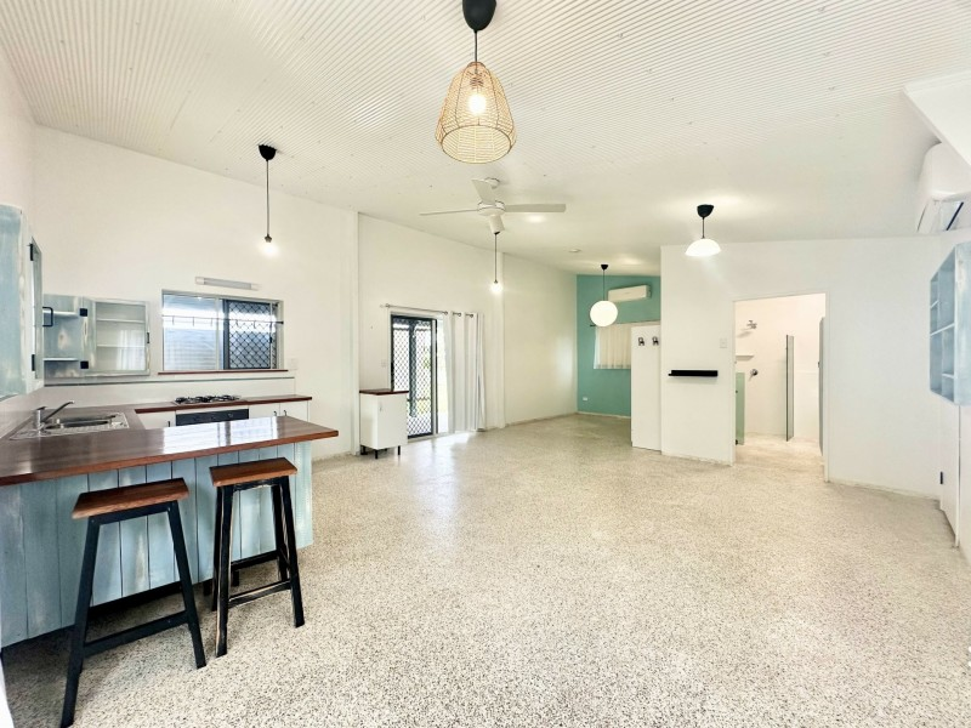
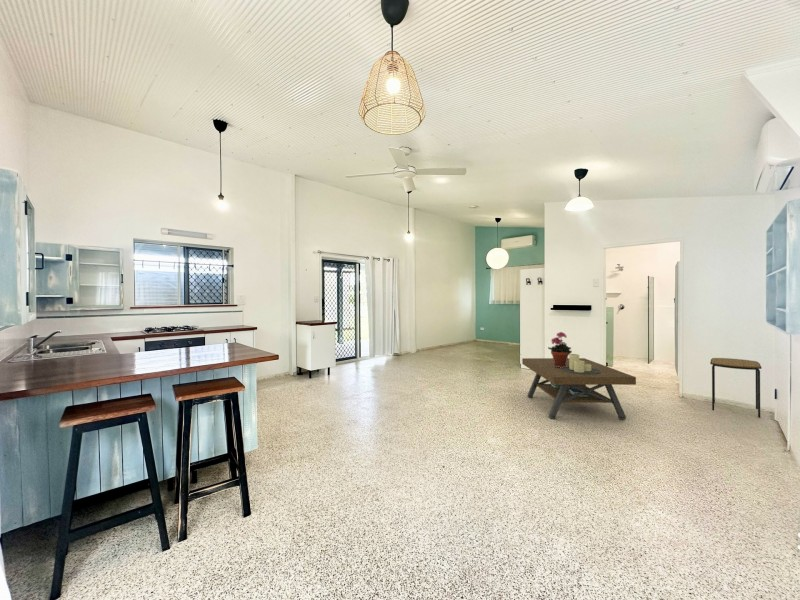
+ side table [709,357,763,419]
+ coffee table [521,353,637,420]
+ potted plant [547,331,573,368]
